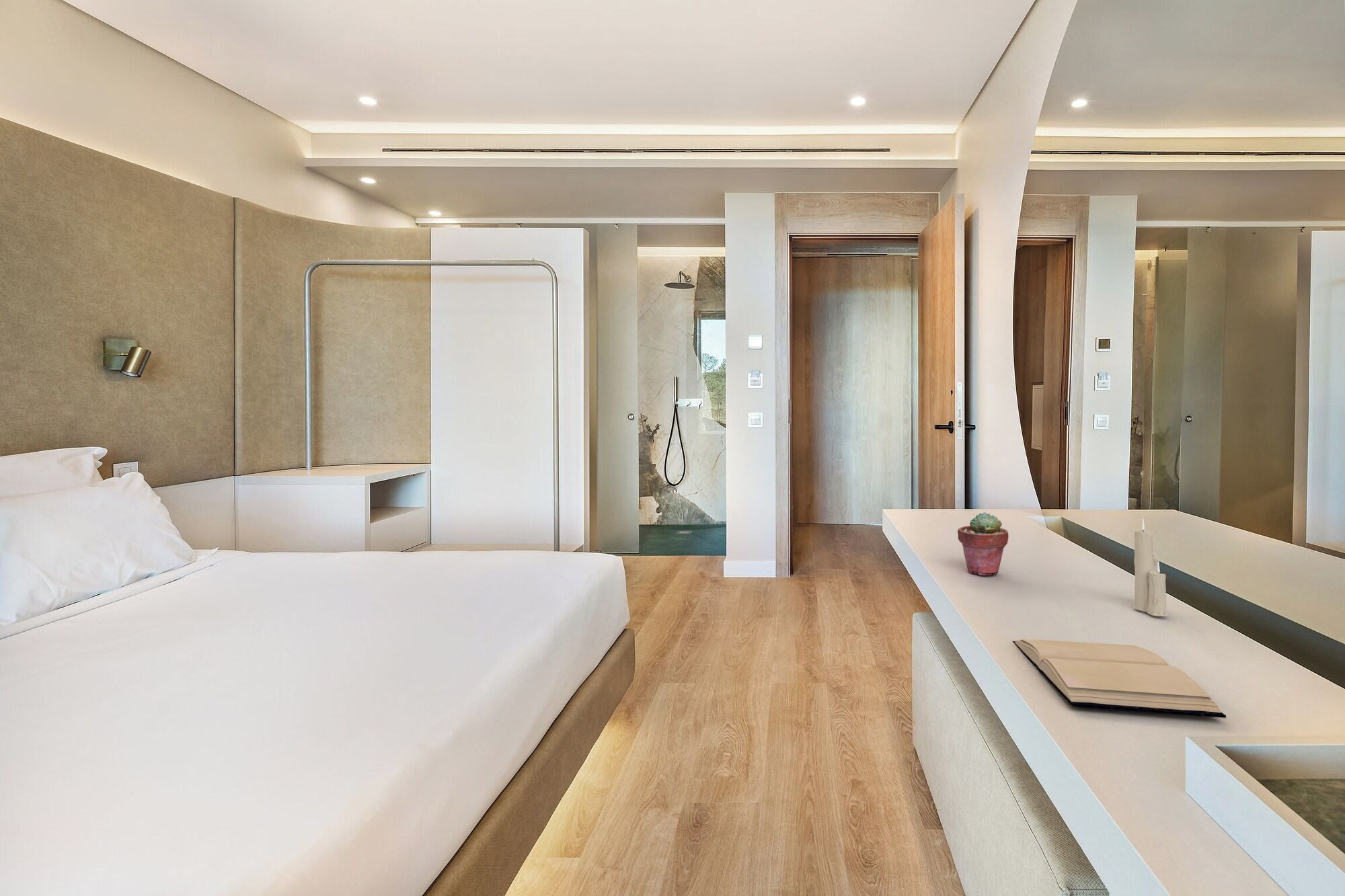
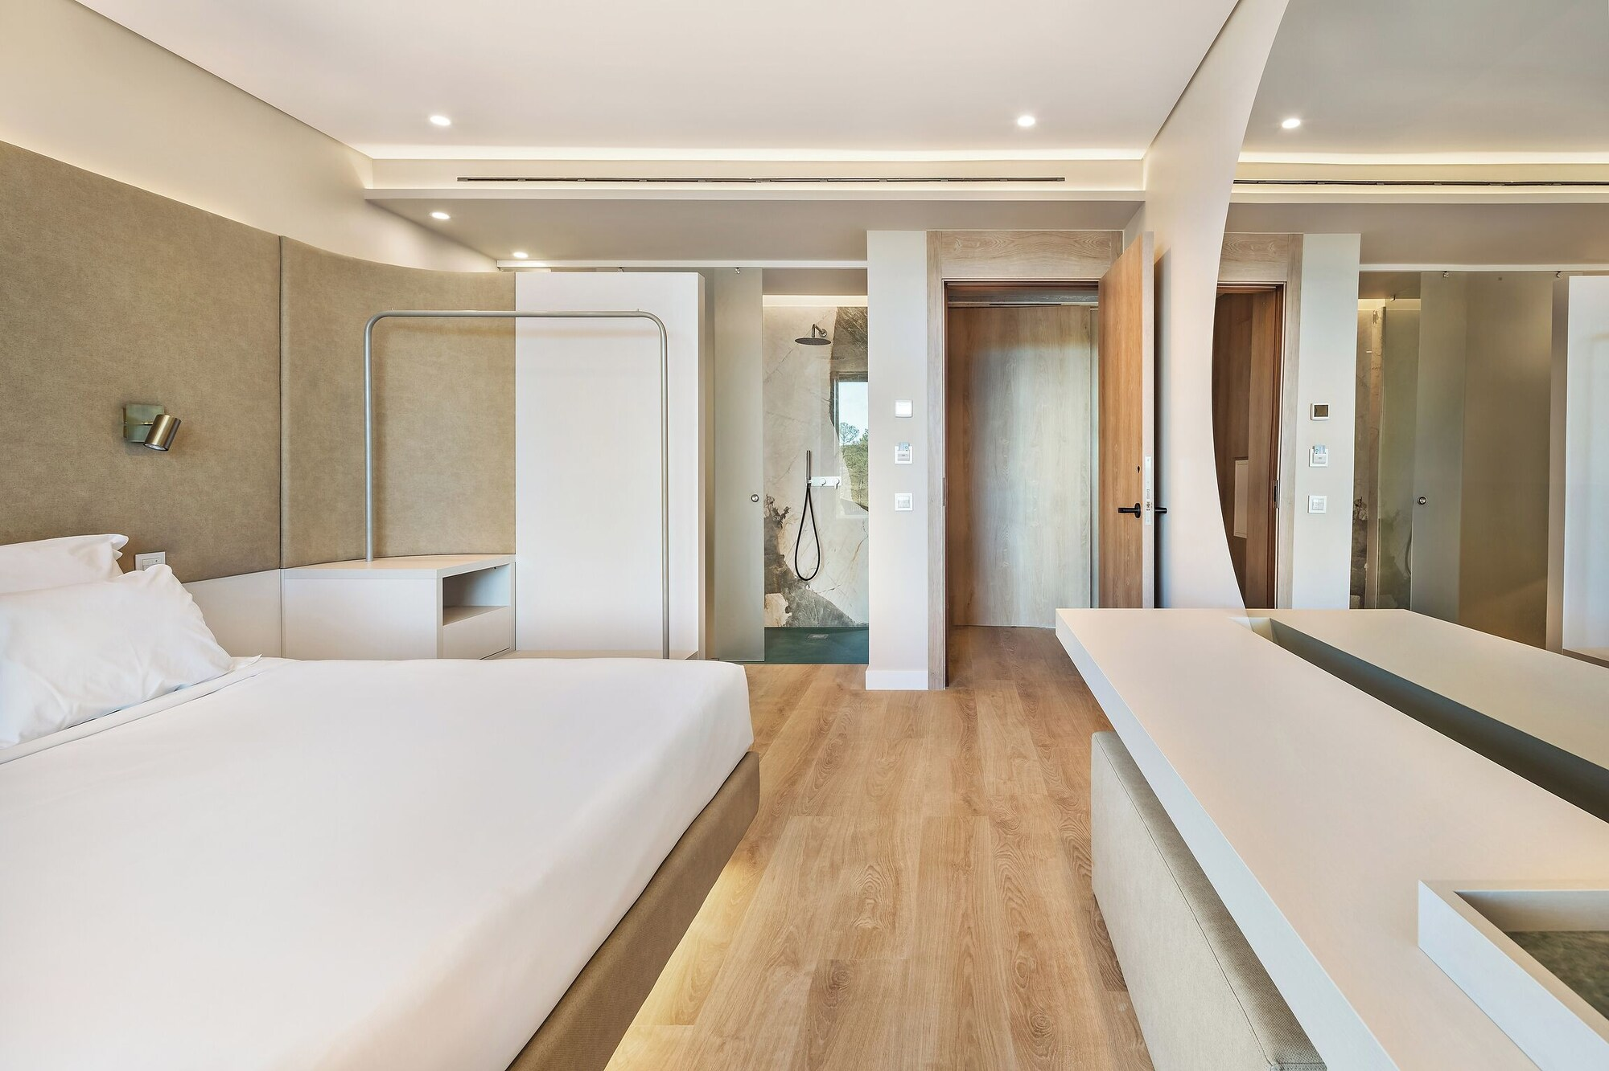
- potted succulent [957,512,1009,576]
- hardback book [1012,638,1227,719]
- candle [1132,518,1169,617]
